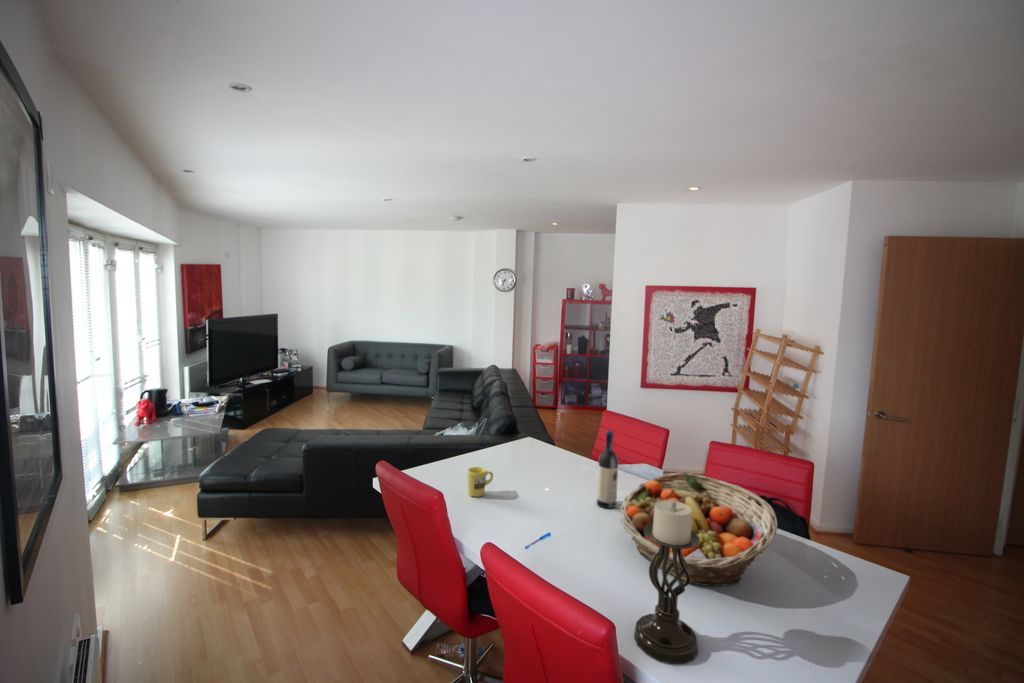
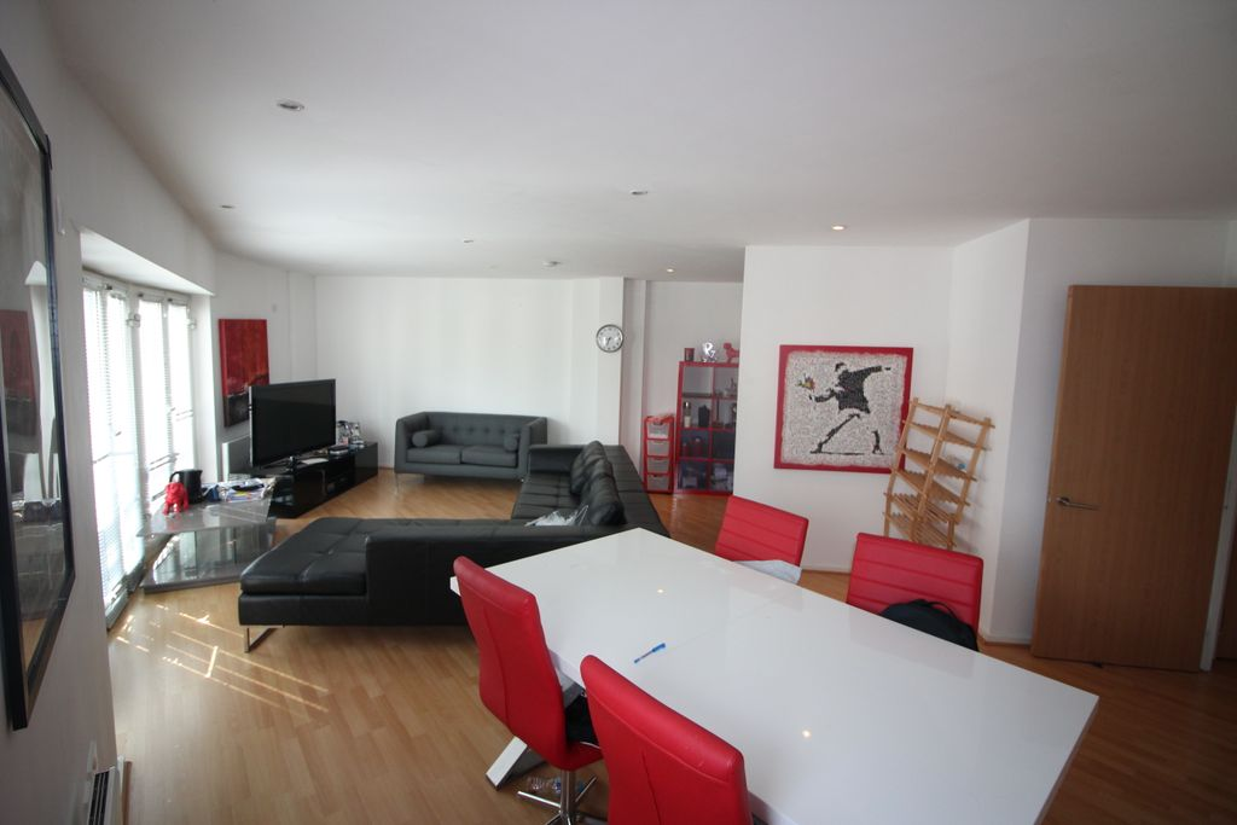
- fruit basket [619,471,778,587]
- candle holder [633,500,700,665]
- wine bottle [596,429,619,509]
- mug [466,466,494,498]
